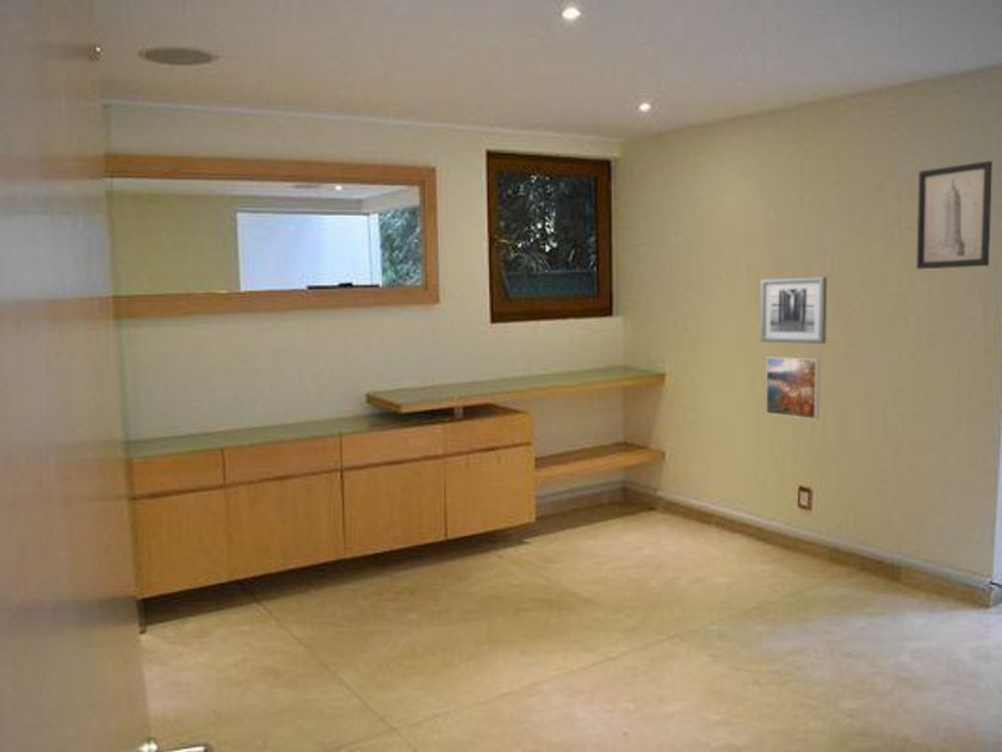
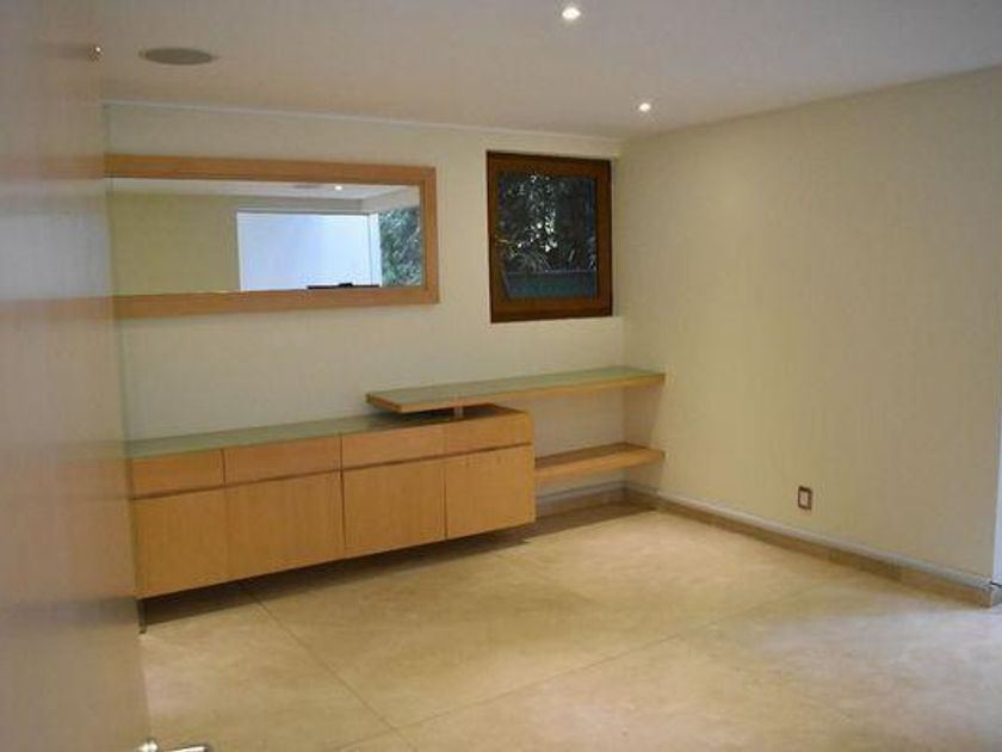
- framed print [765,356,821,420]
- wall art [760,276,828,345]
- wall art [916,160,994,270]
